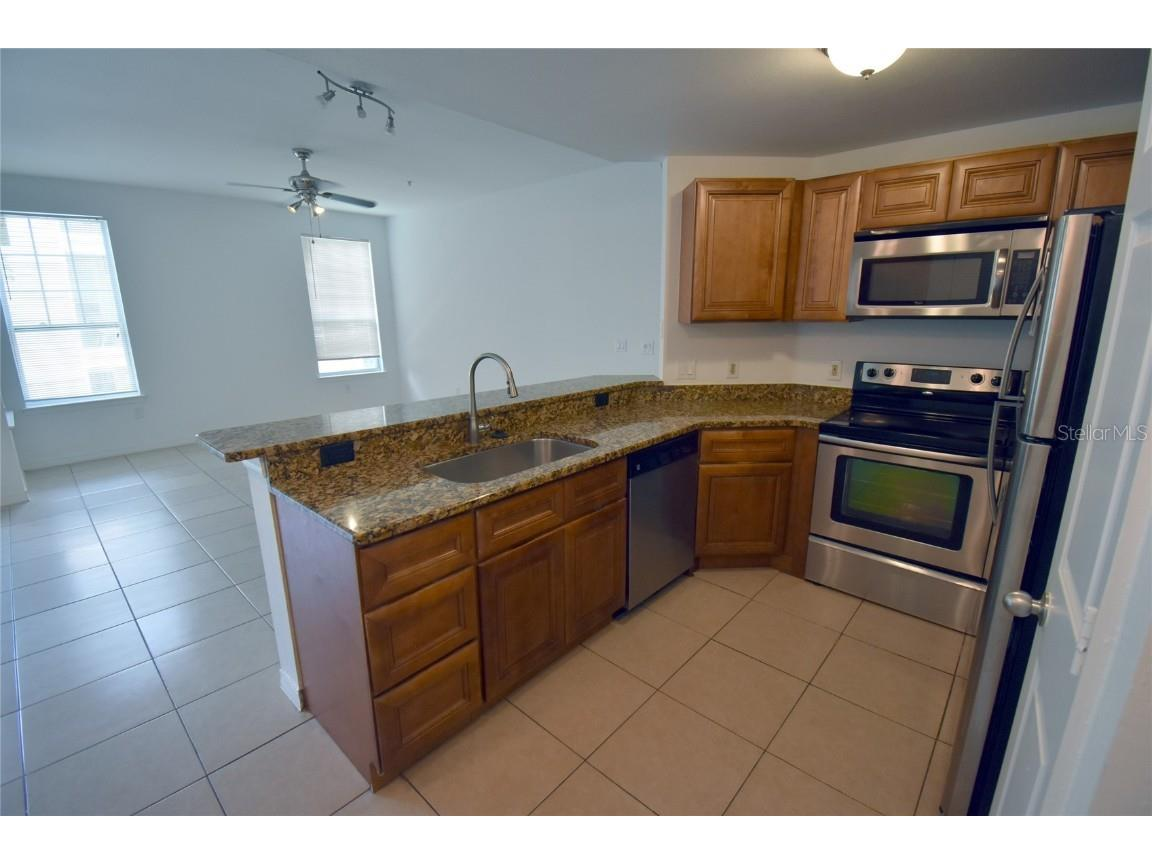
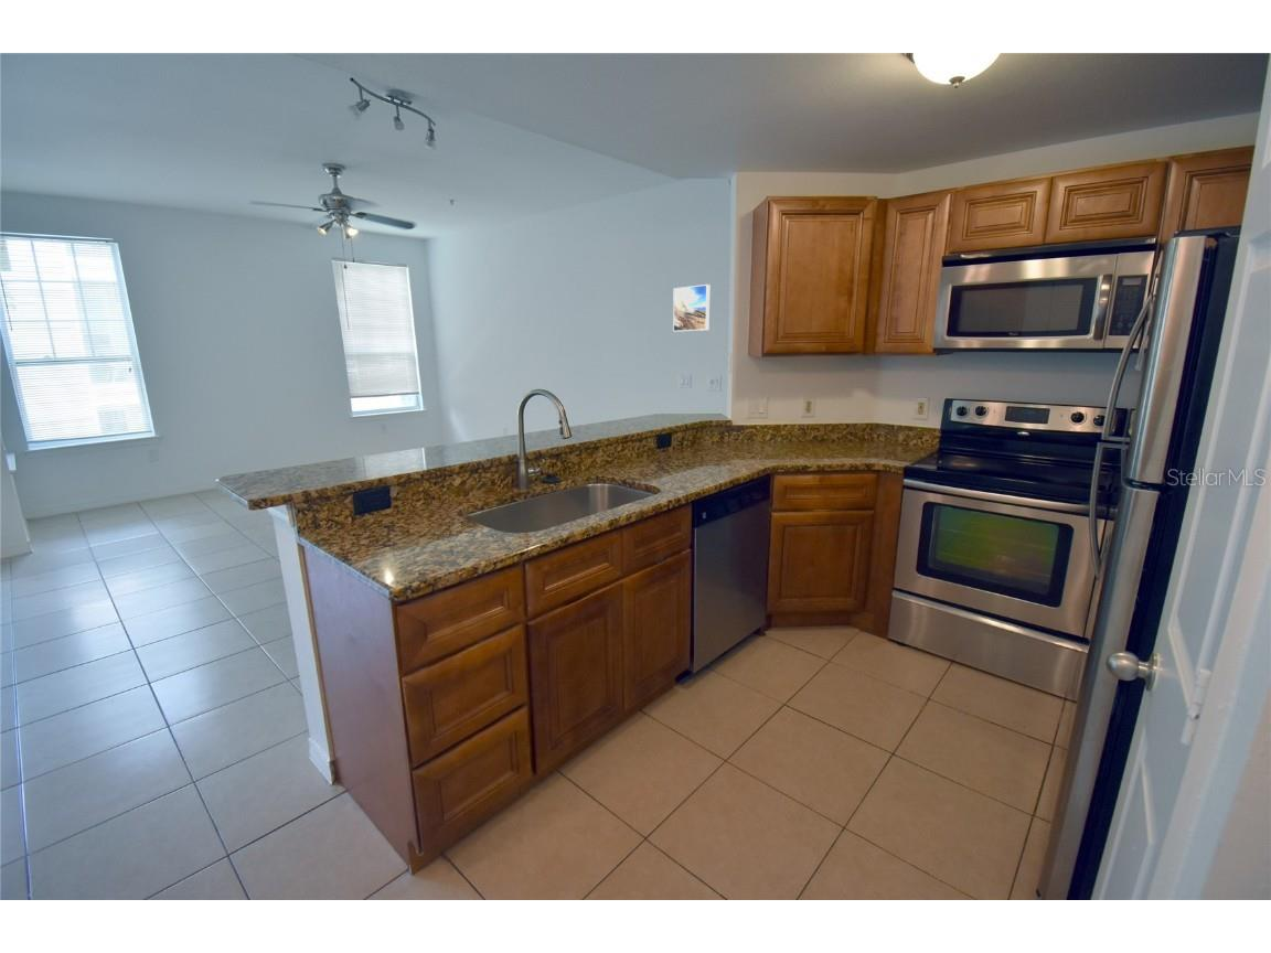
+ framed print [672,283,711,333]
